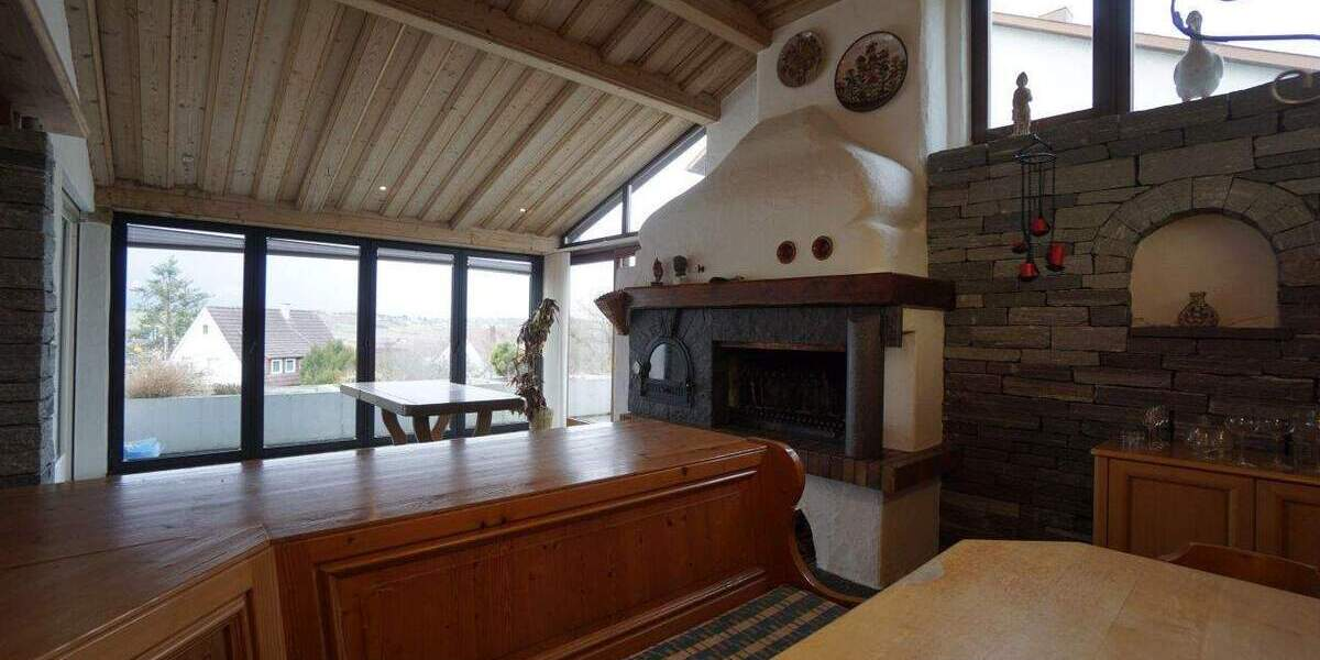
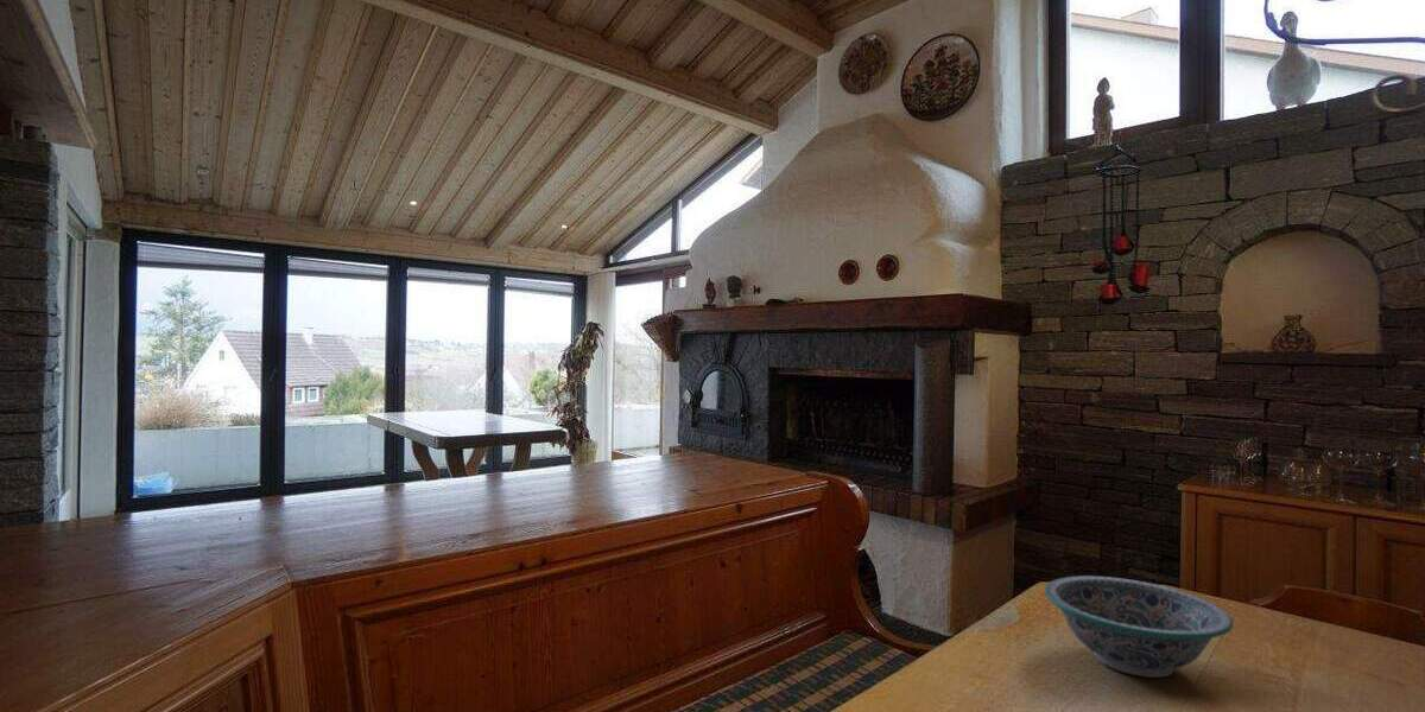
+ decorative bowl [1044,574,1234,679]
